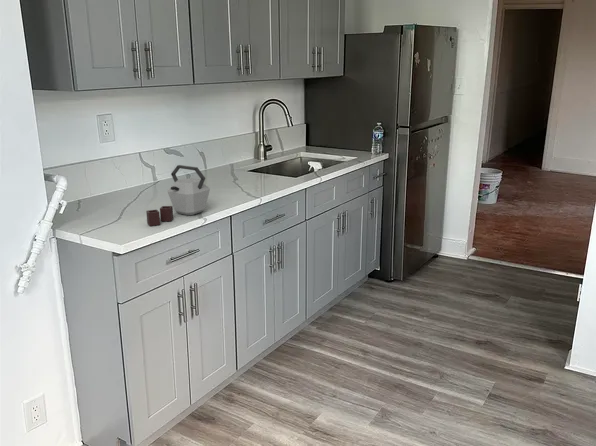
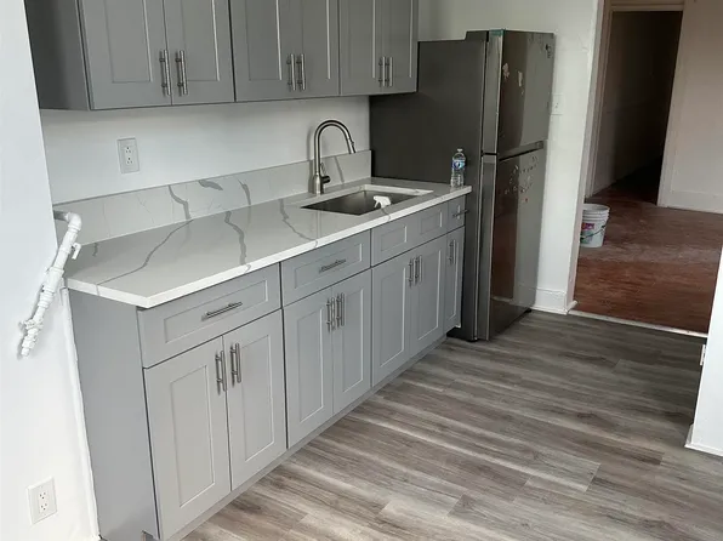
- kettle [145,164,211,227]
